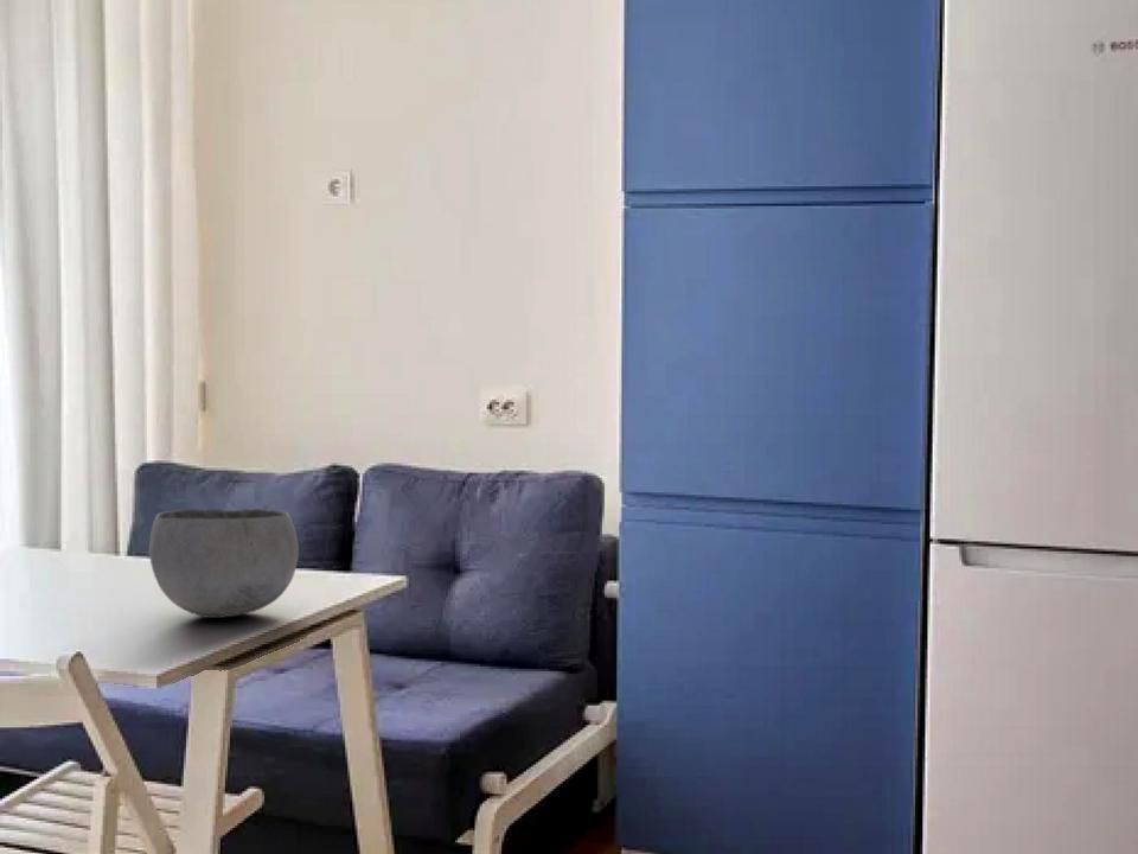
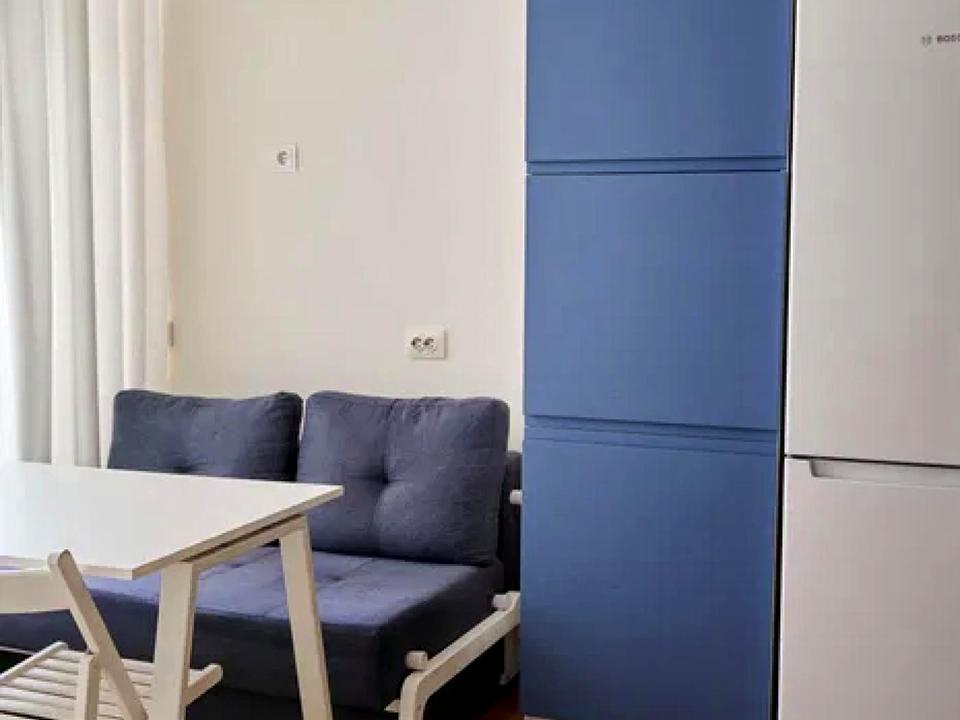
- bowl [148,508,300,619]
